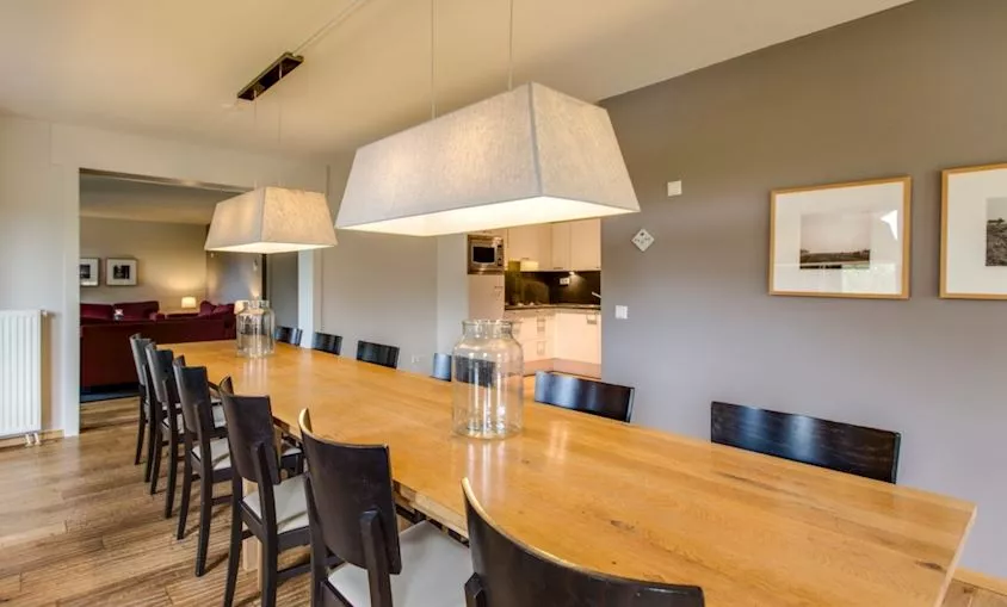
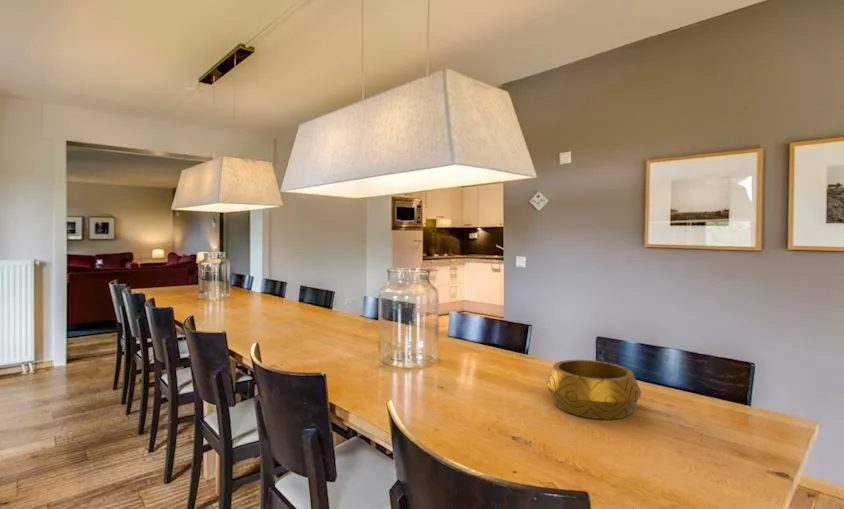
+ decorative bowl [545,359,642,420]
